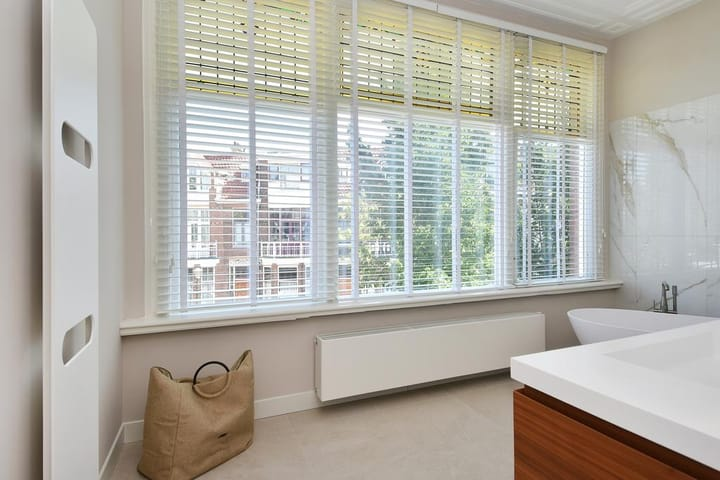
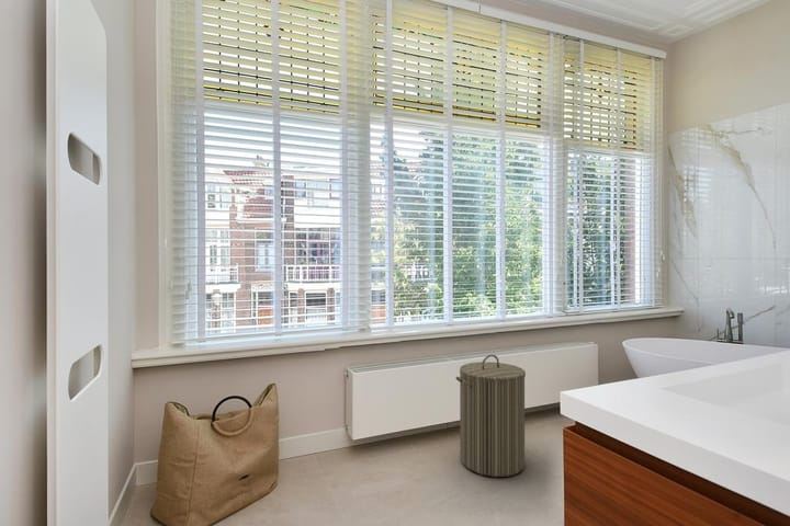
+ laundry hamper [455,354,527,478]
